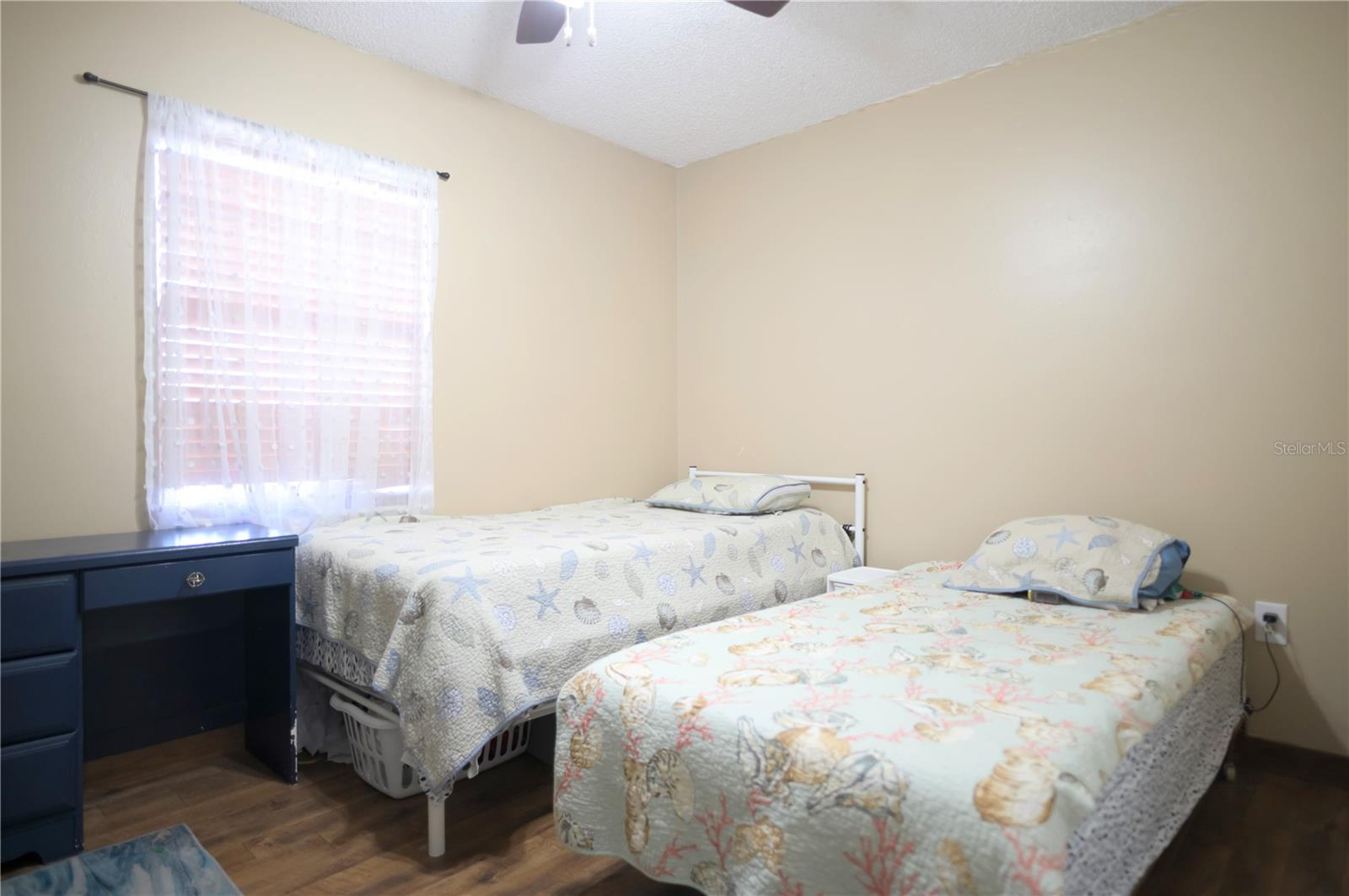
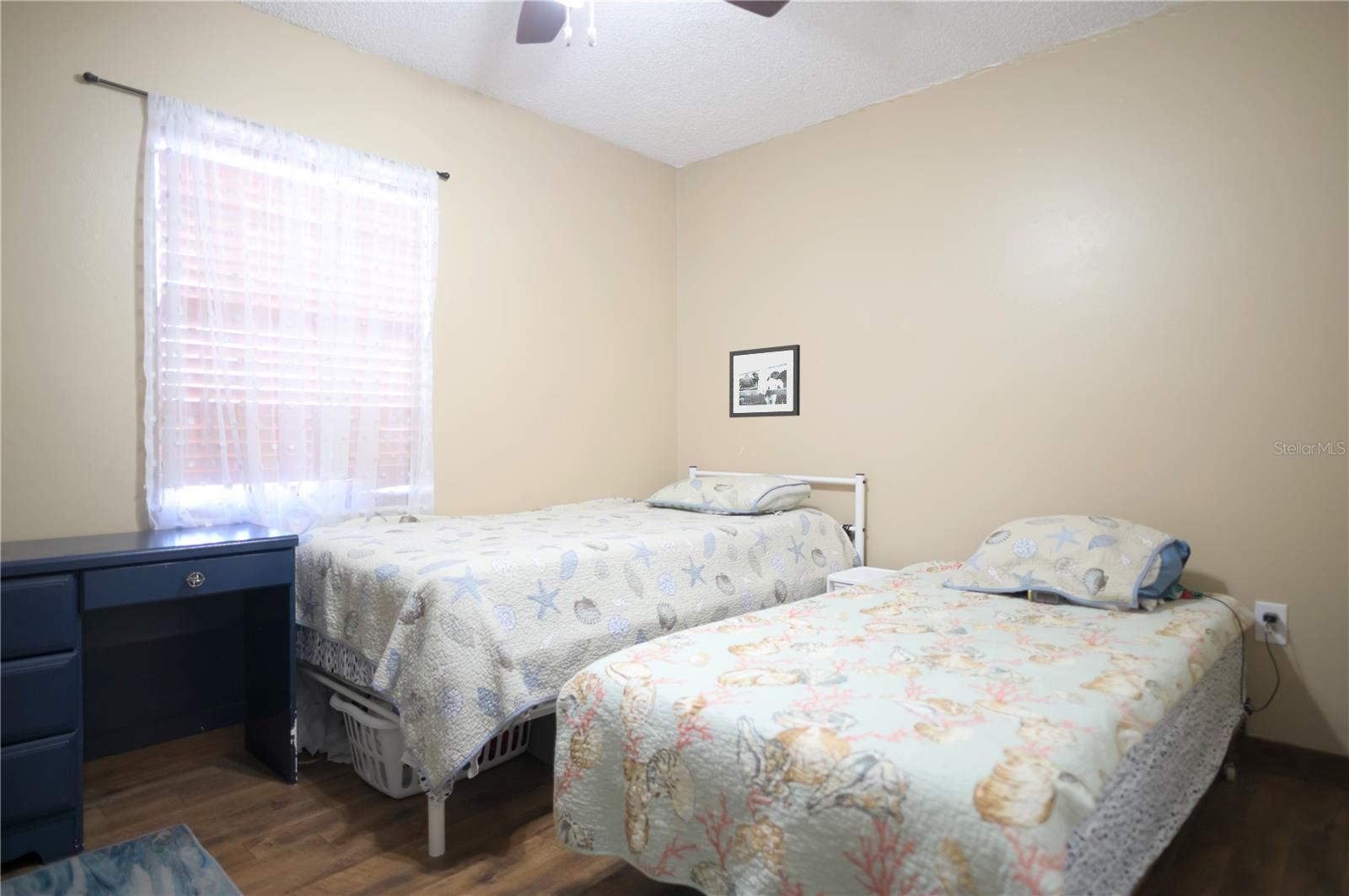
+ picture frame [728,344,801,418]
